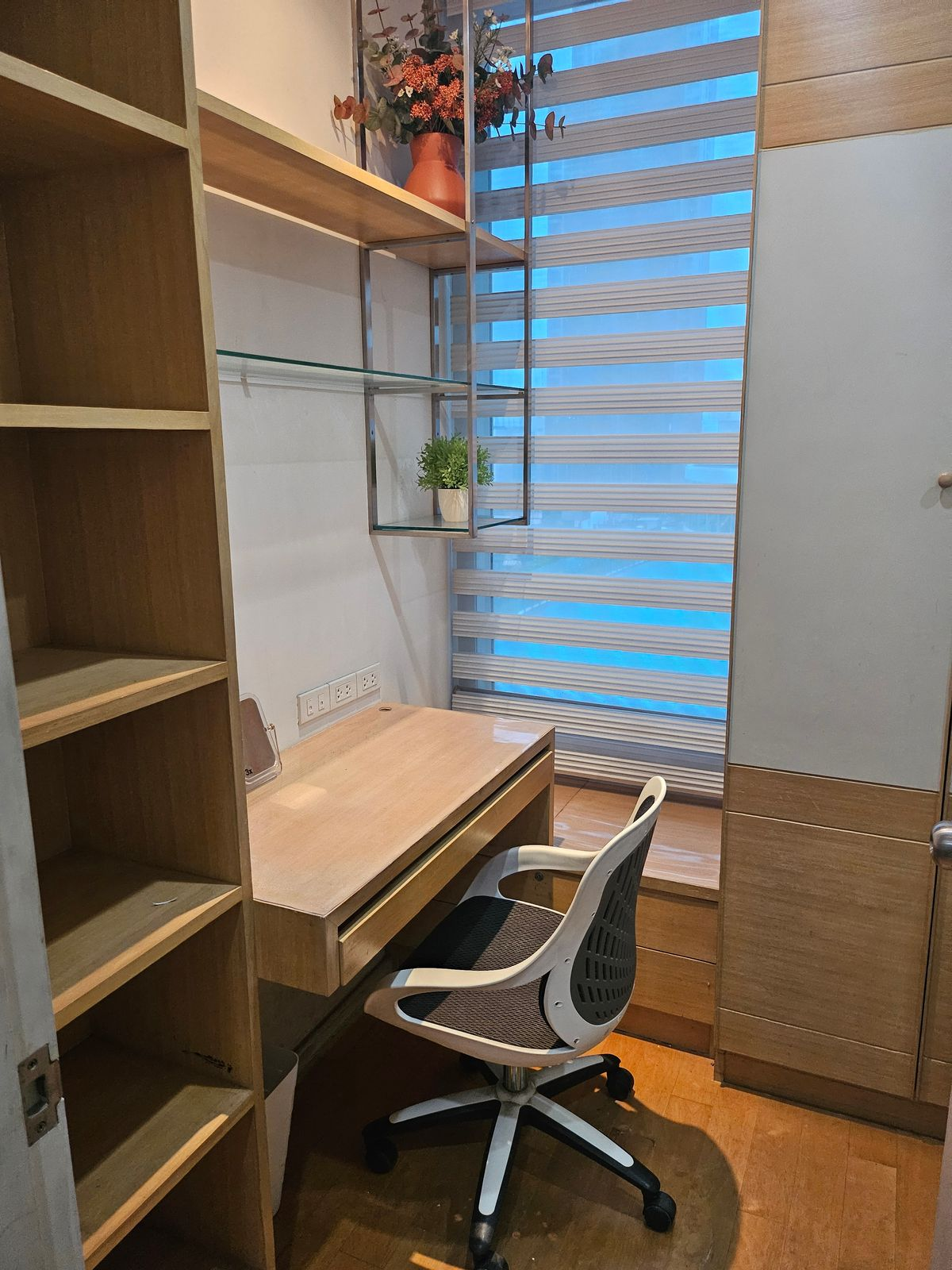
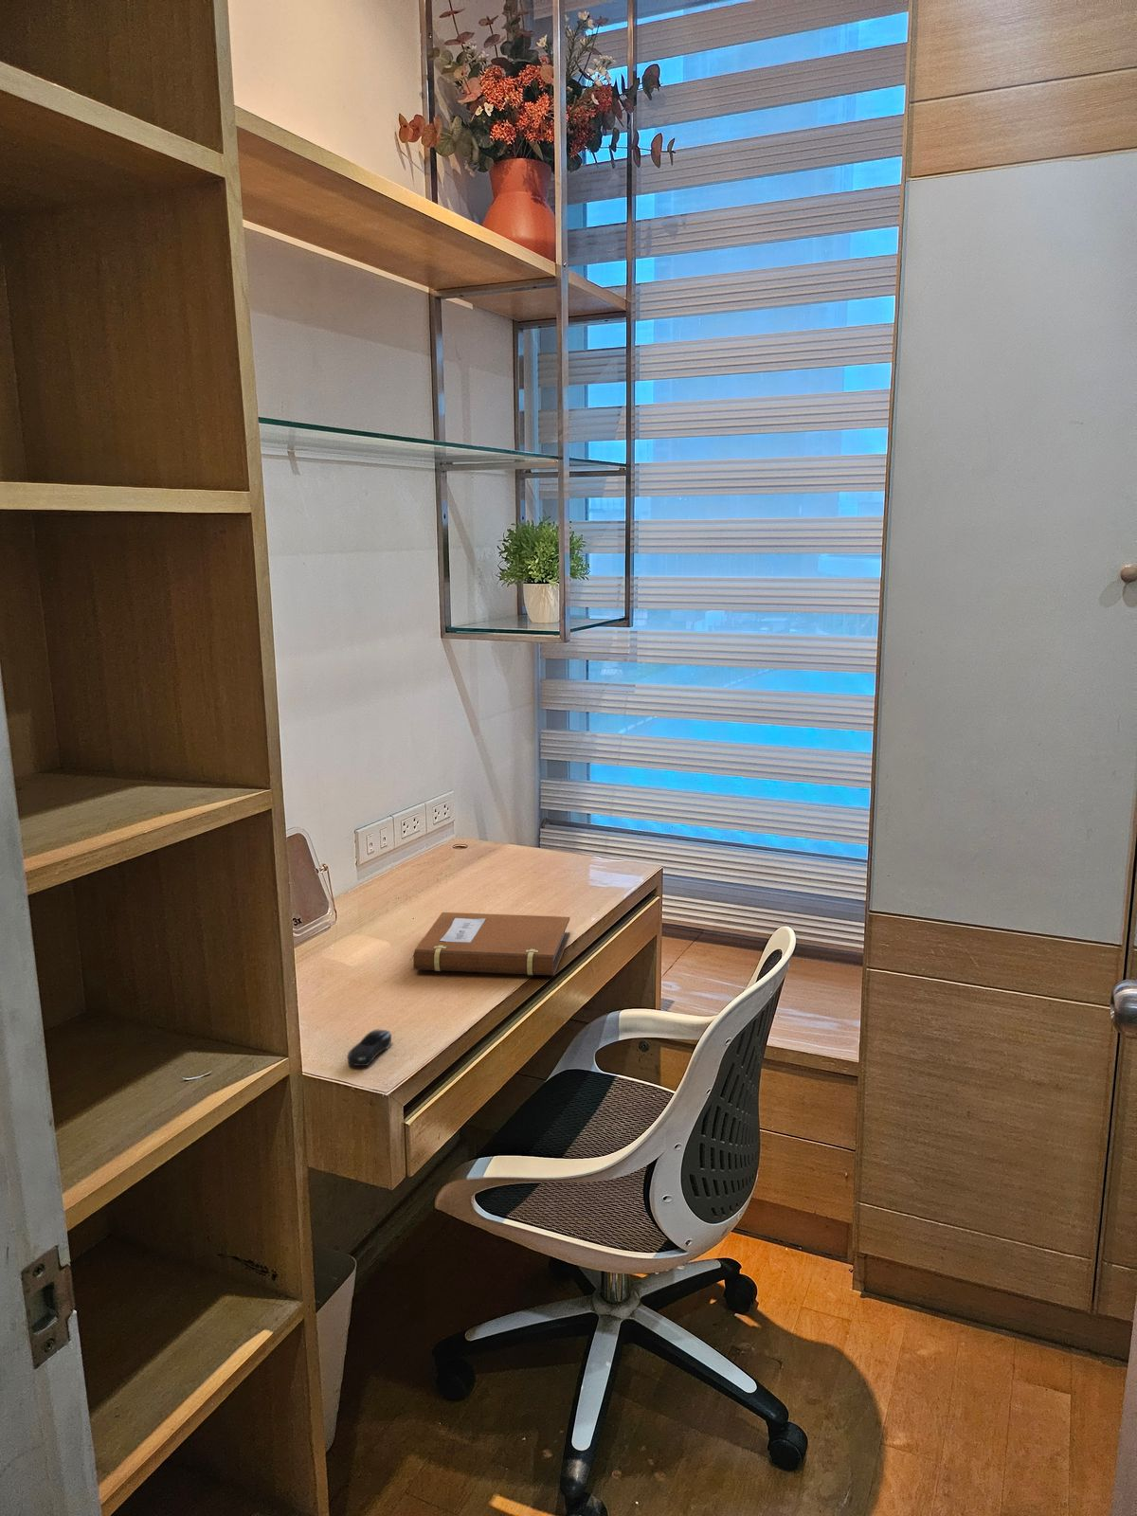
+ computer mouse [346,1029,392,1067]
+ notebook [410,912,571,976]
